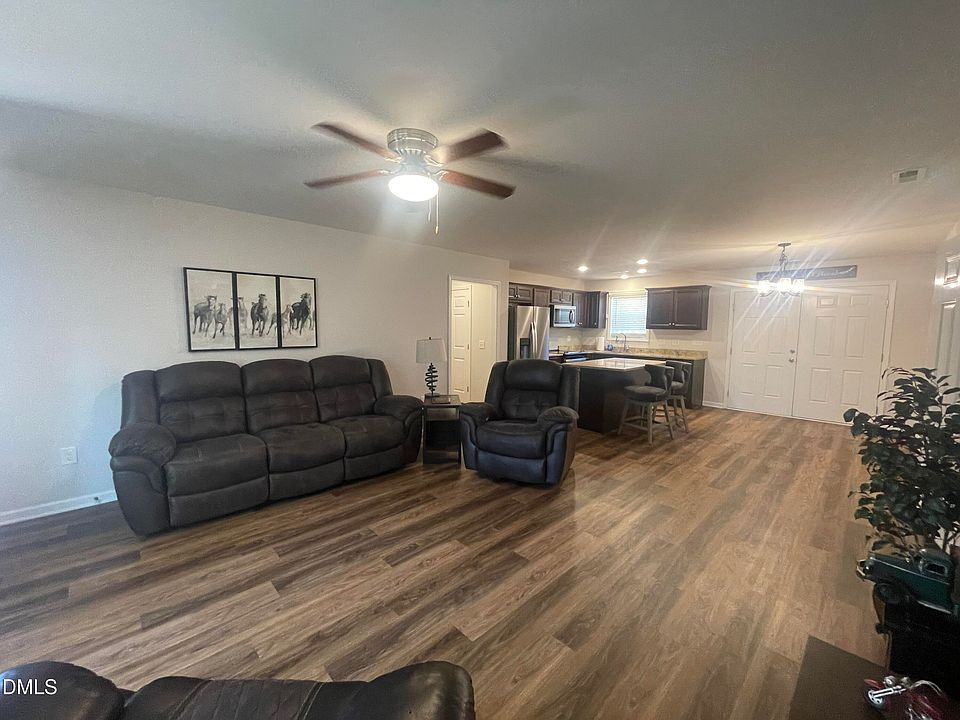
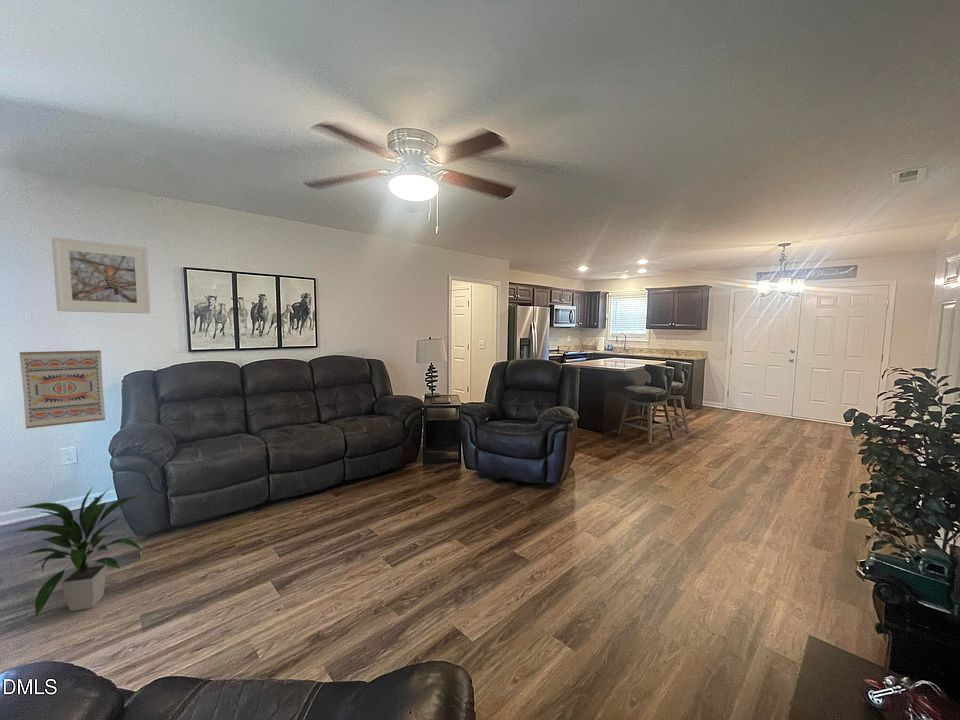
+ indoor plant [13,486,143,619]
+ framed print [51,236,152,314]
+ wall art [19,349,106,430]
